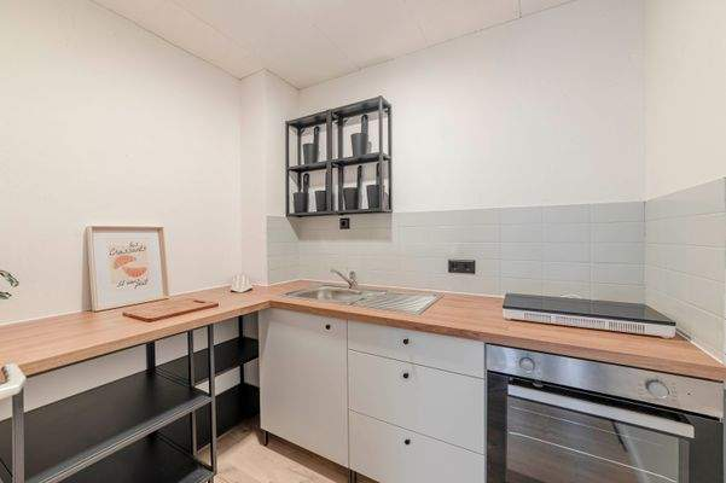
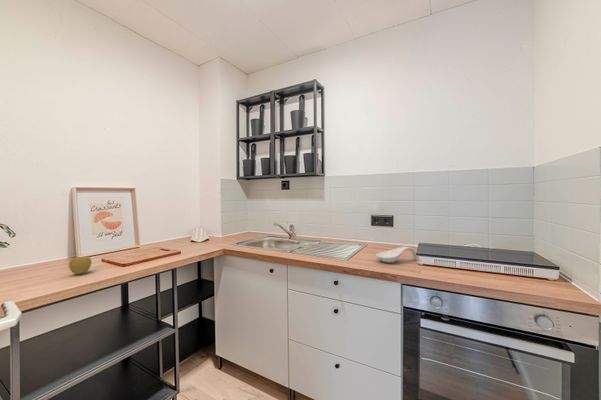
+ apple [68,255,92,275]
+ spoon rest [375,246,420,264]
